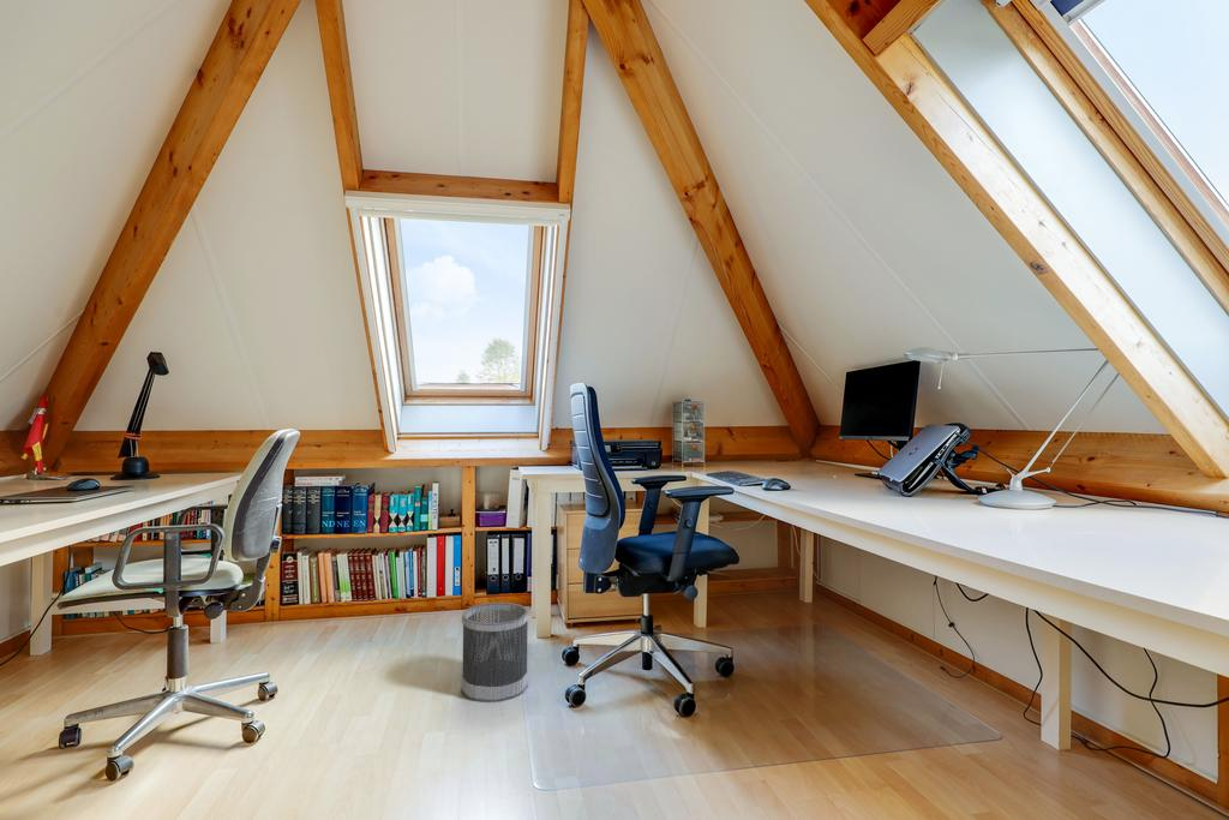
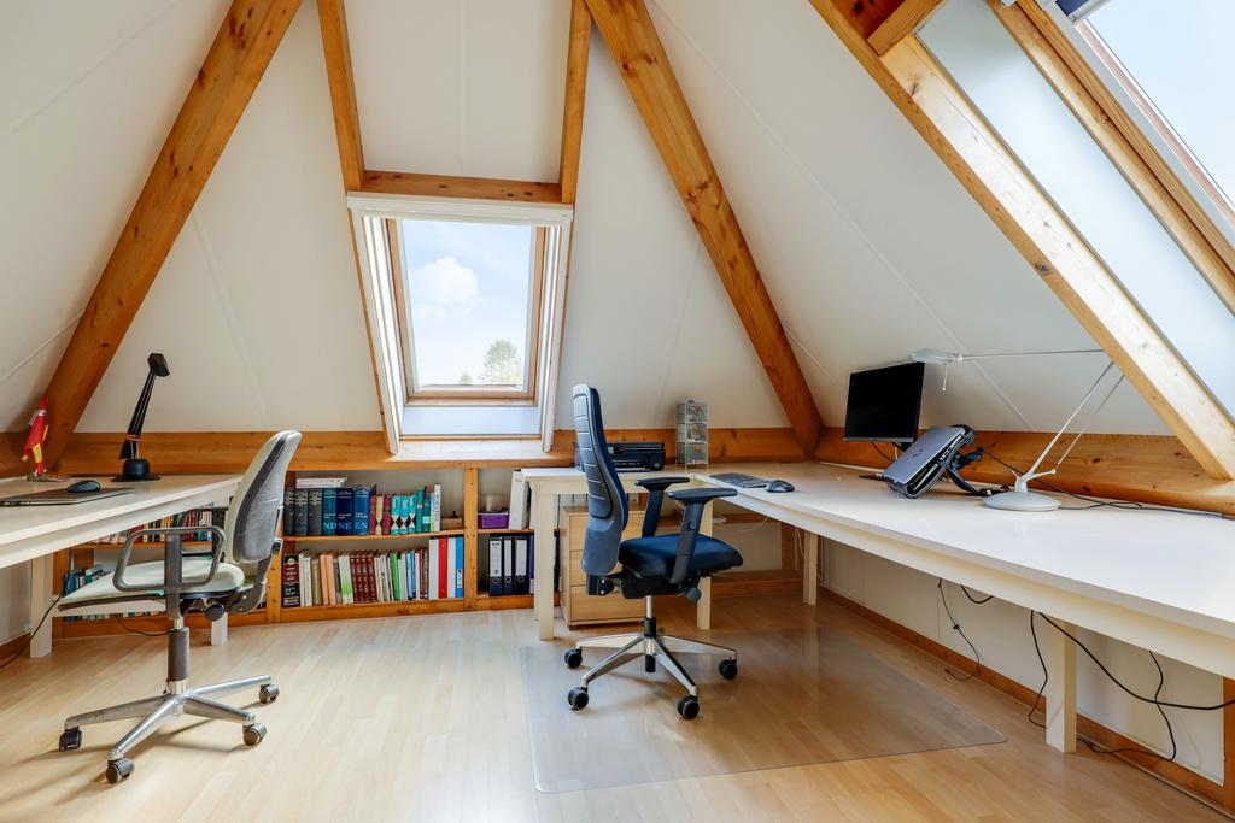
- wastebasket [460,601,530,704]
